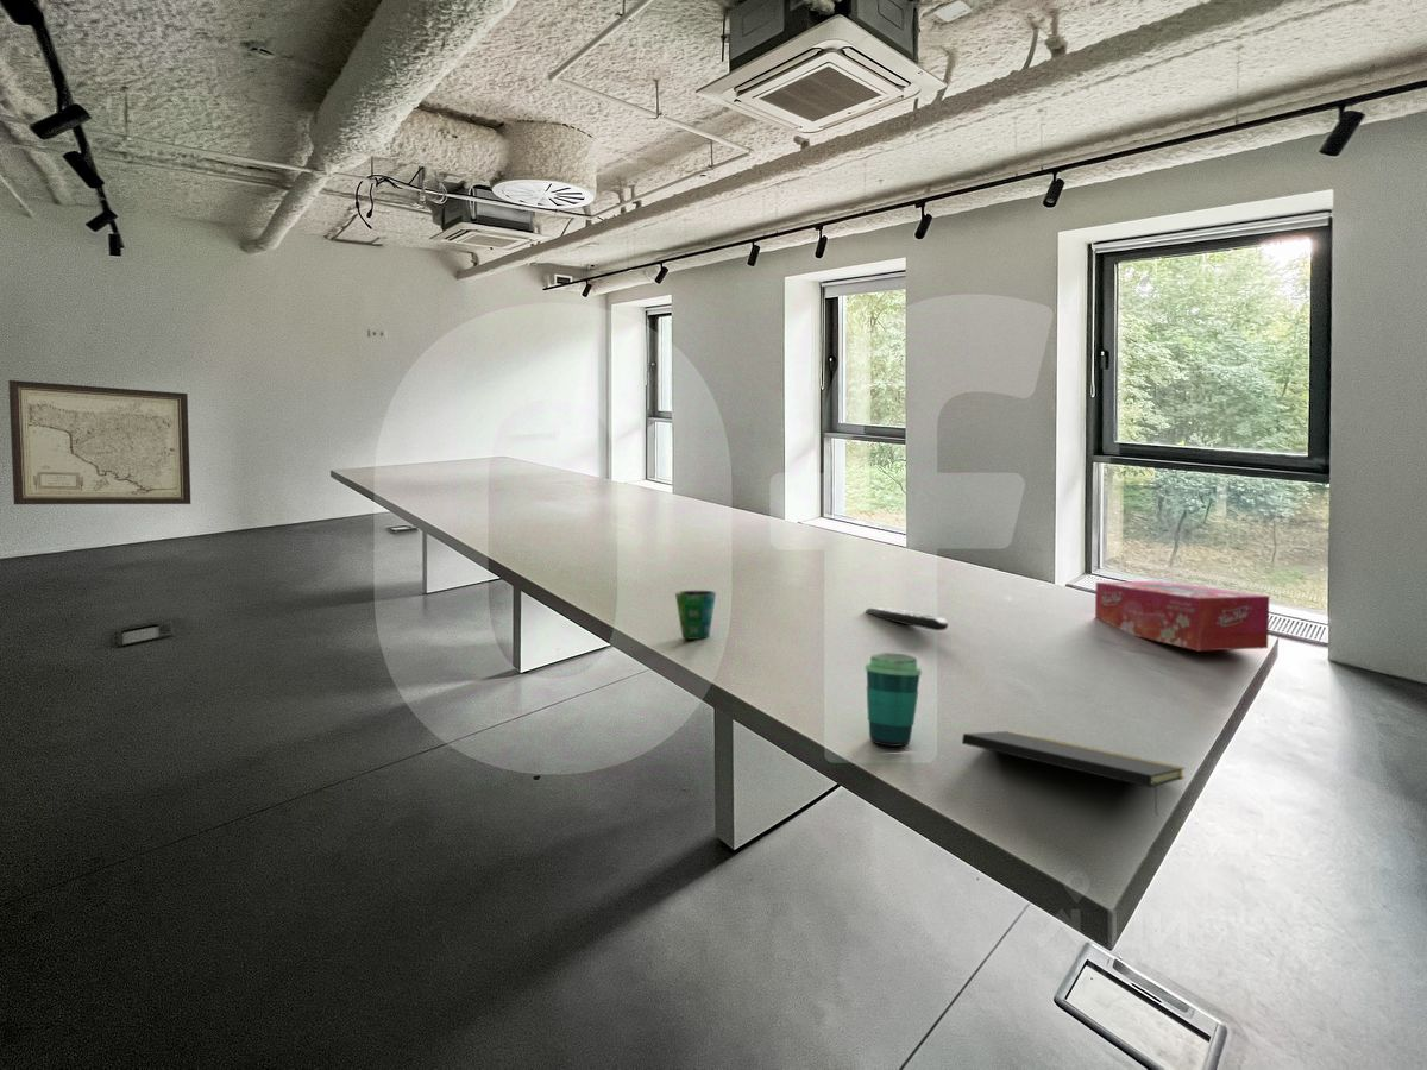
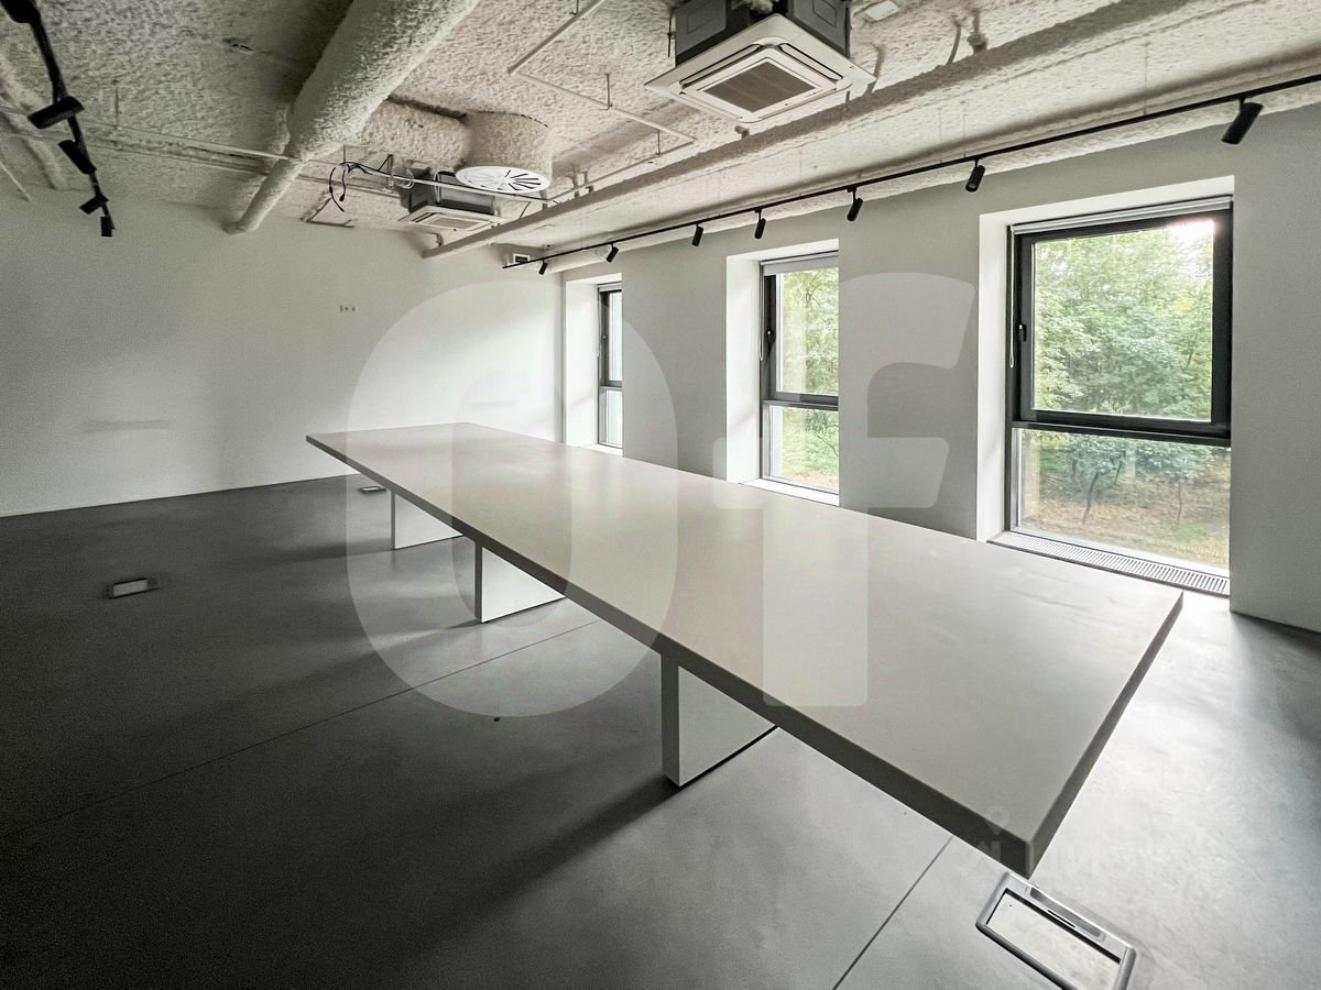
- cup [674,590,717,641]
- notepad [961,730,1186,817]
- wall art [7,379,191,505]
- tissue box [1094,580,1270,653]
- cup [863,652,923,748]
- remote control [865,606,949,631]
